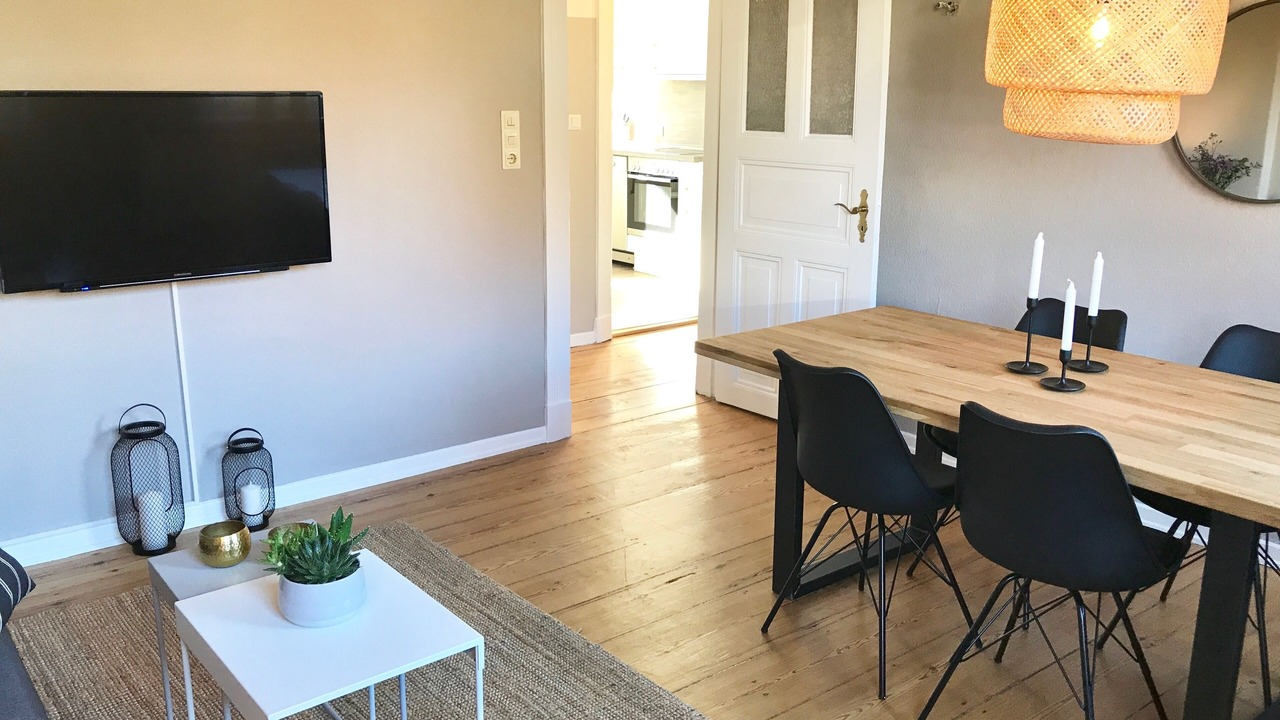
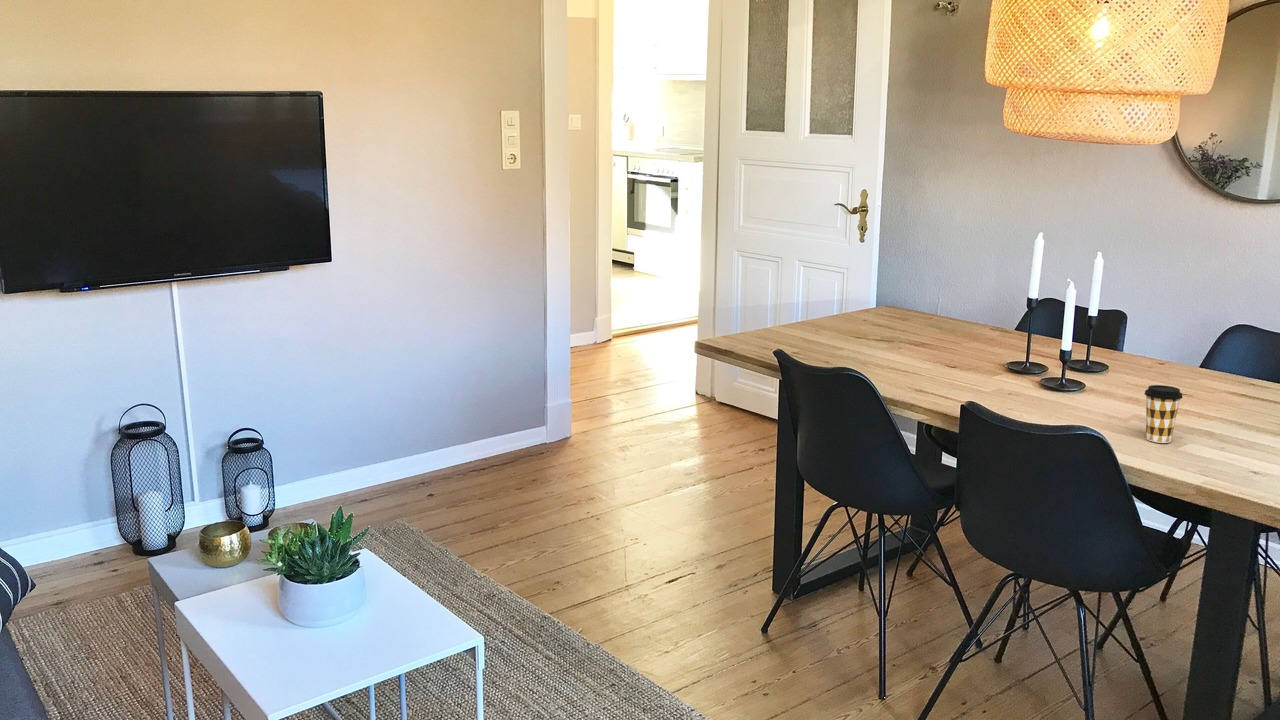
+ coffee cup [1144,384,1184,444]
